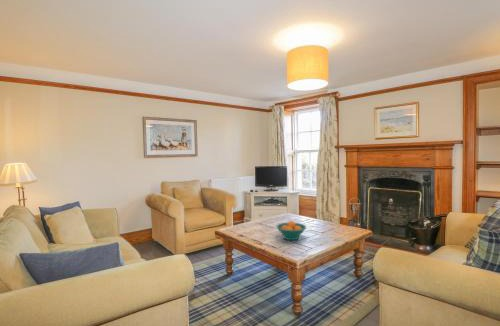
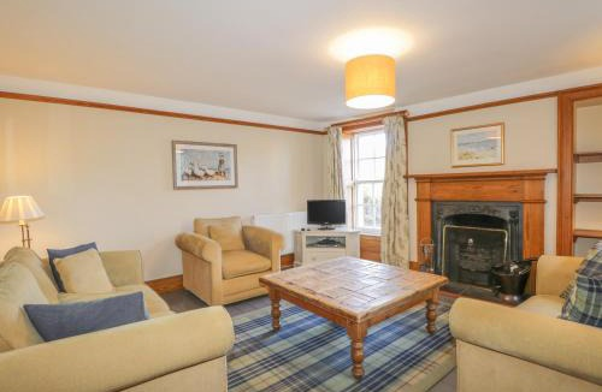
- fruit bowl [275,220,308,241]
